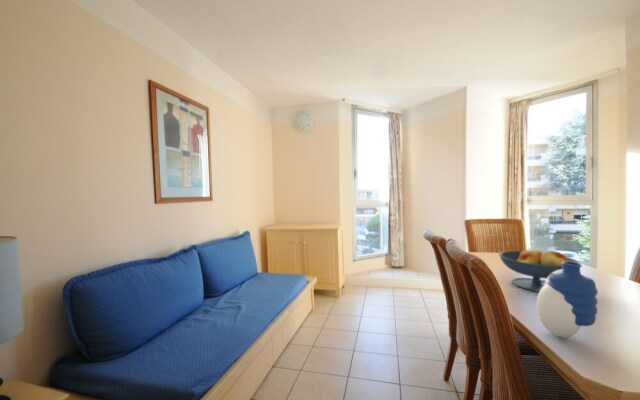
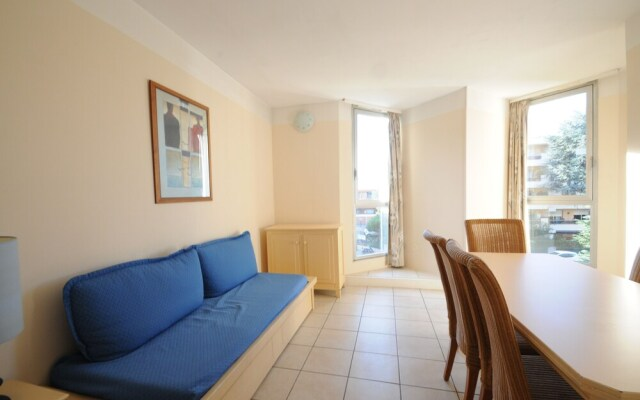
- fruit bowl [498,246,581,293]
- vase [535,262,599,338]
